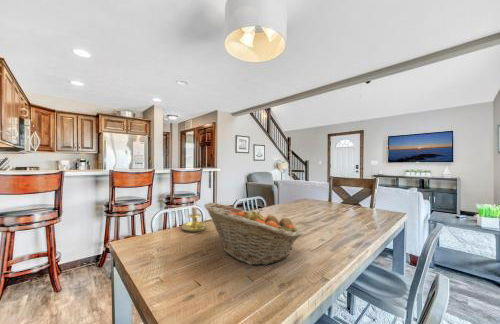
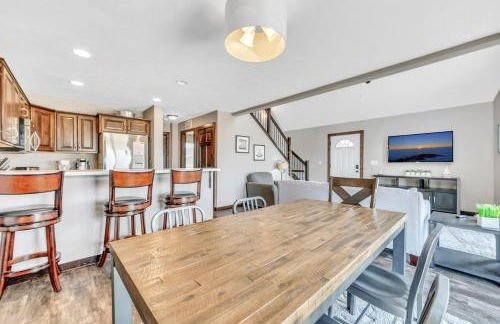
- candle holder [181,199,208,233]
- fruit basket [204,202,303,266]
